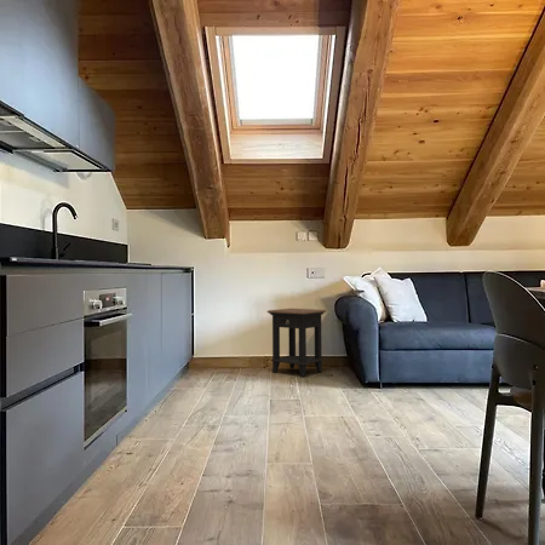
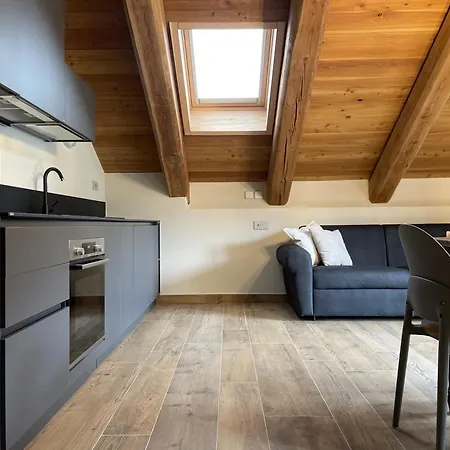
- side table [265,308,328,378]
